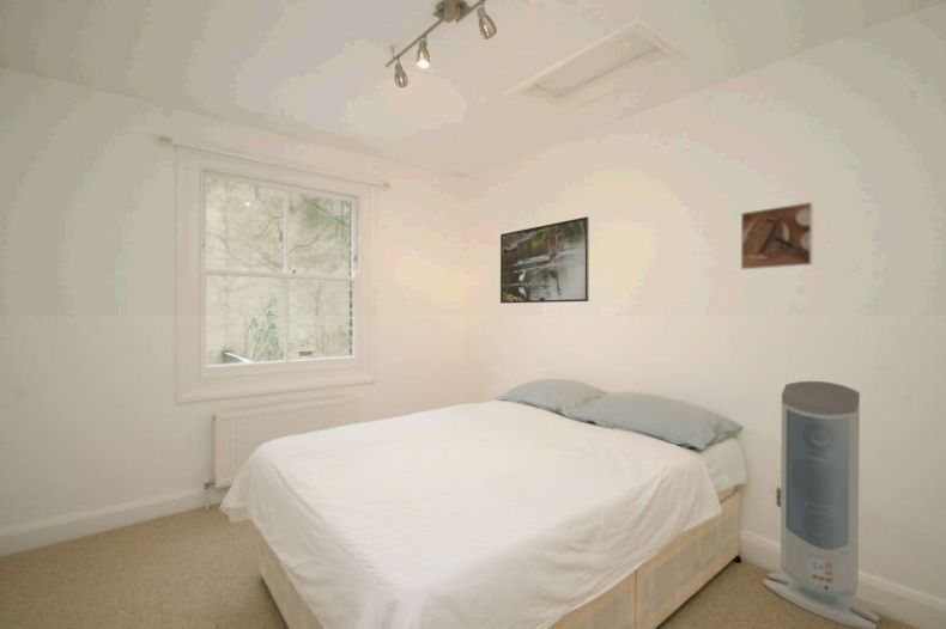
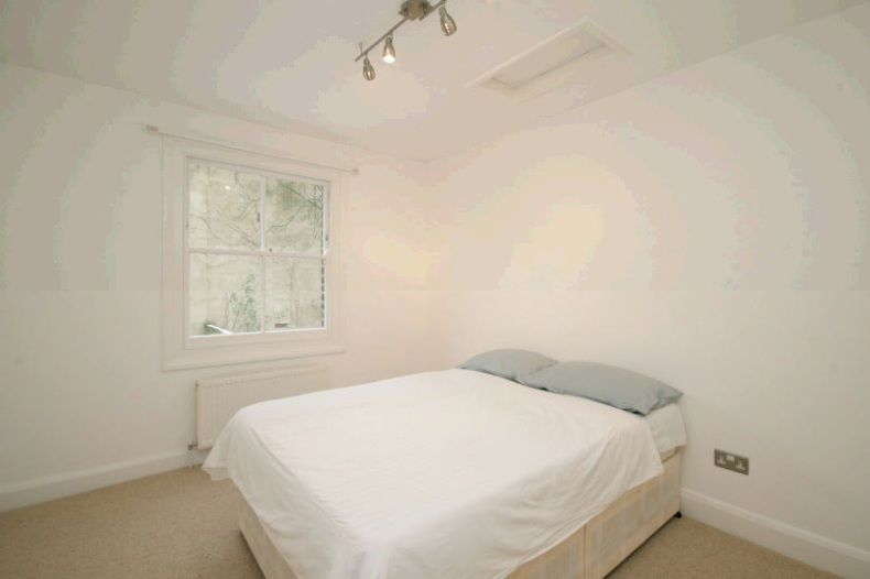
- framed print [740,201,814,270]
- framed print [499,215,590,305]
- air purifier [762,380,880,629]
